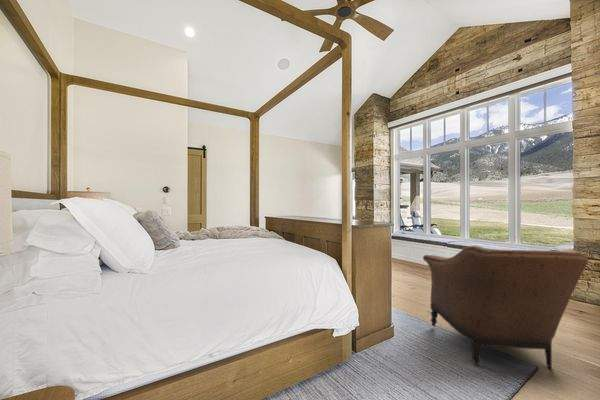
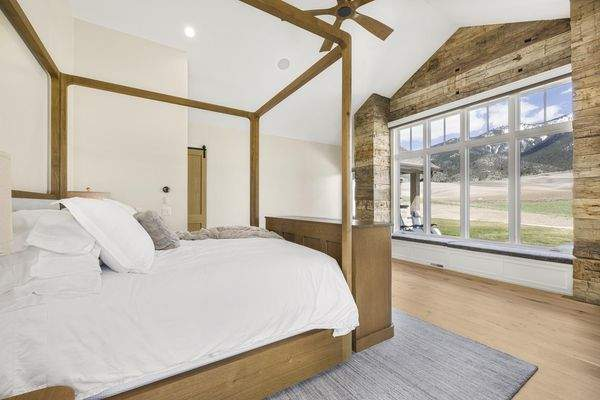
- armchair [422,245,589,370]
